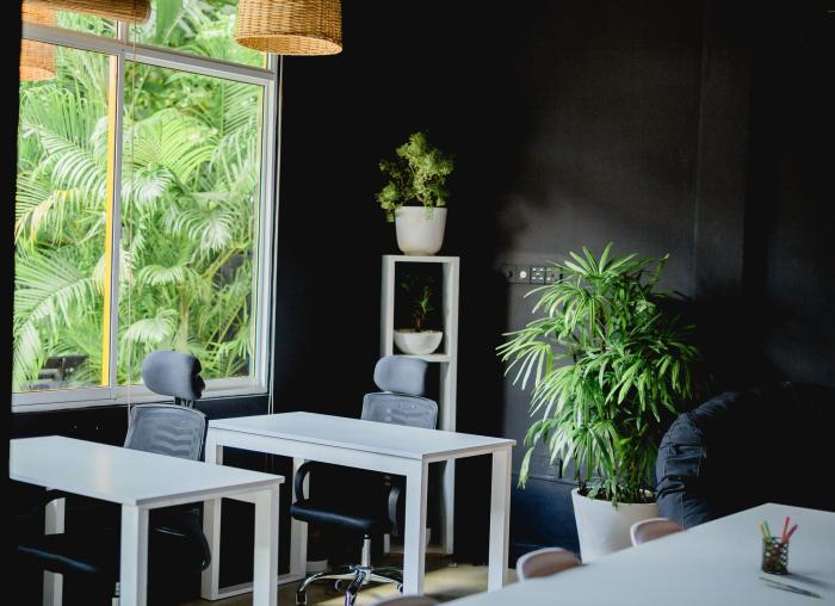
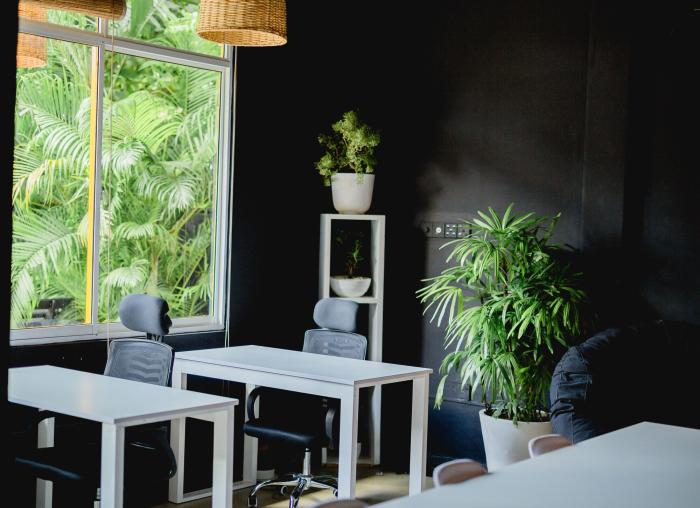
- pen [756,576,822,598]
- pen holder [757,515,799,575]
